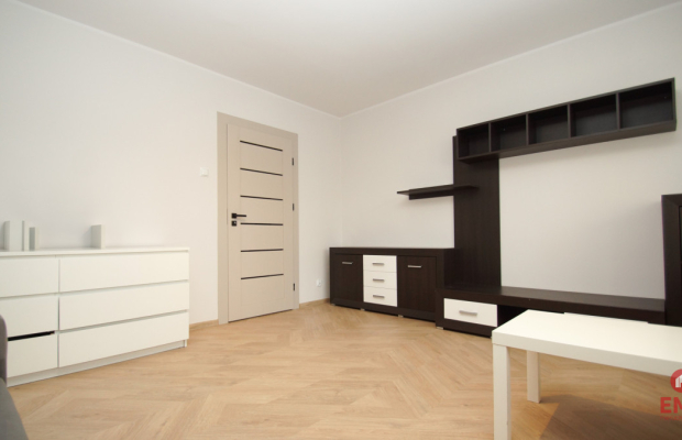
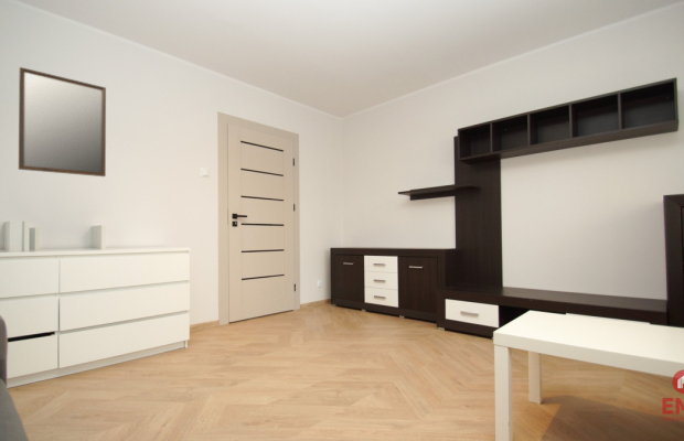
+ home mirror [18,66,107,178]
